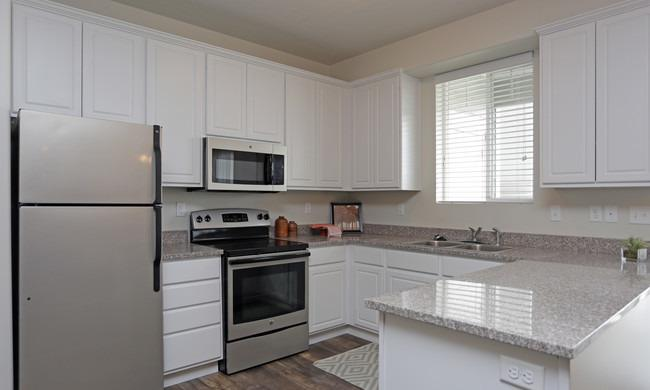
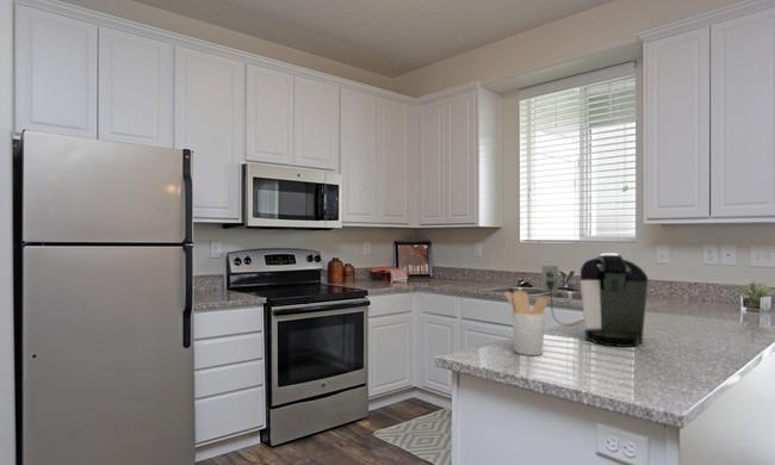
+ coffee maker [540,253,649,348]
+ utensil holder [503,290,550,356]
